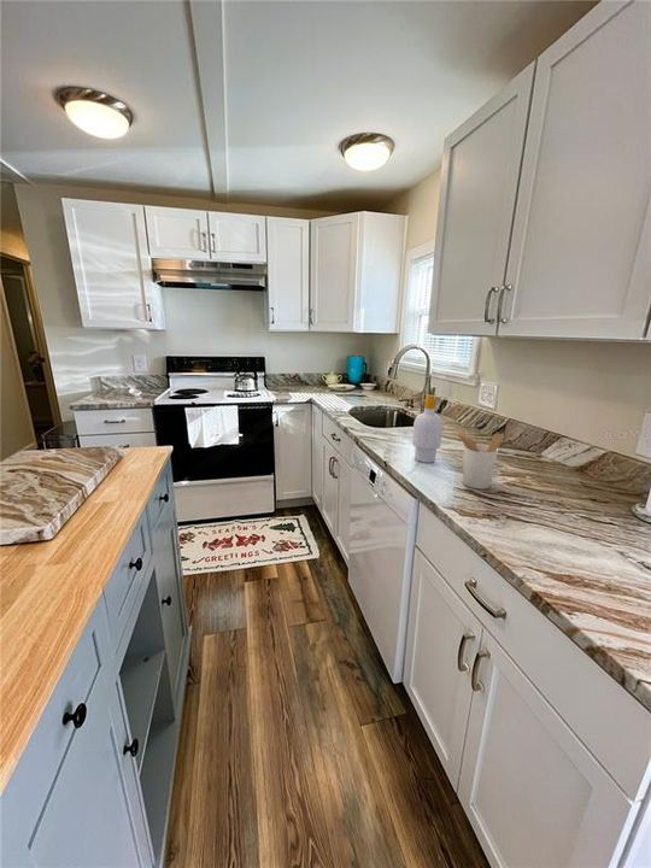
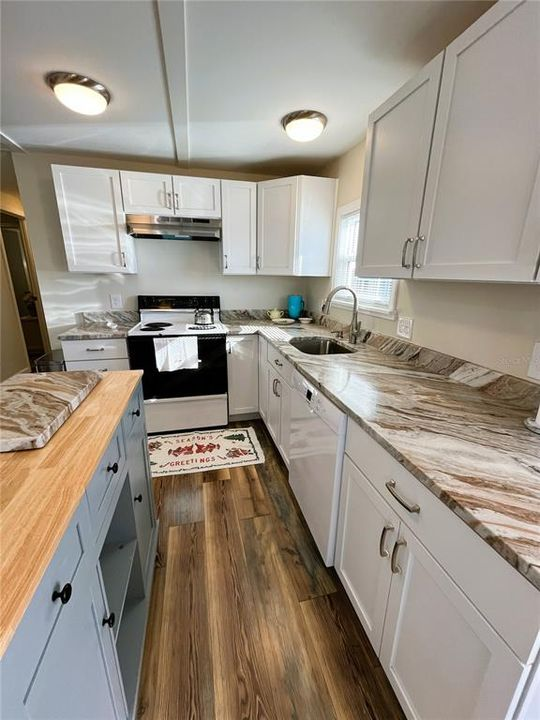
- utensil holder [456,432,505,491]
- soap bottle [411,393,444,464]
